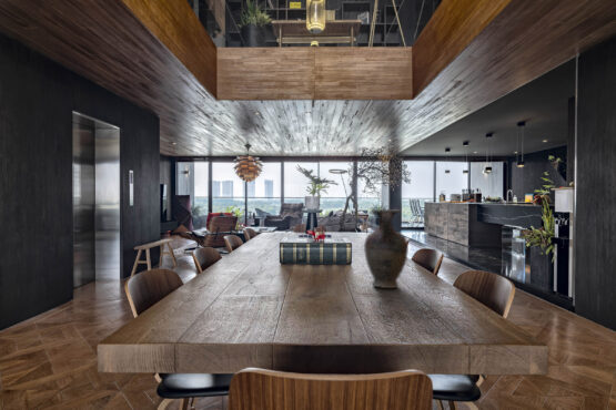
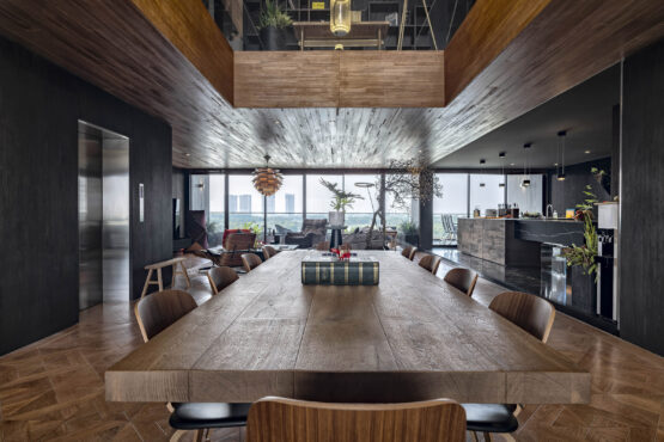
- vase [363,208,410,289]
